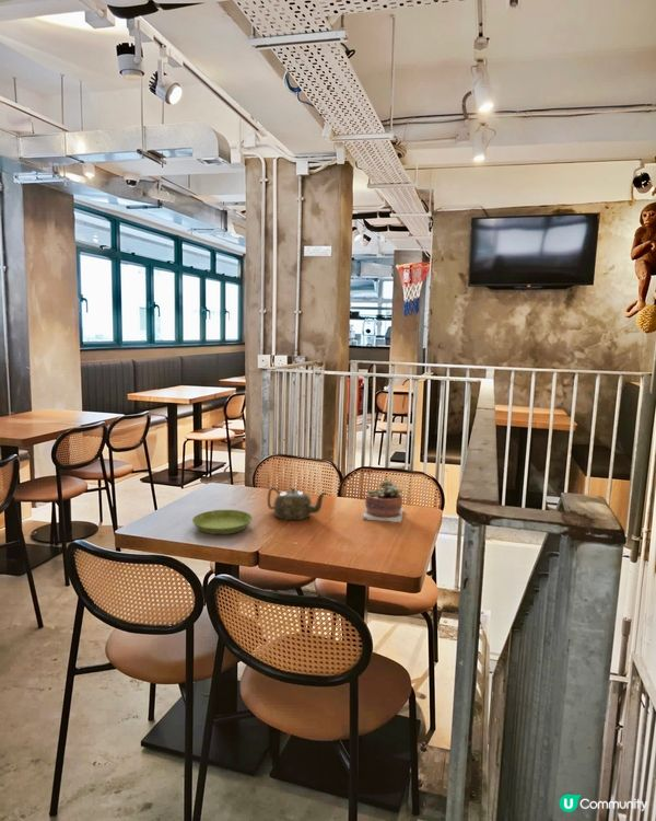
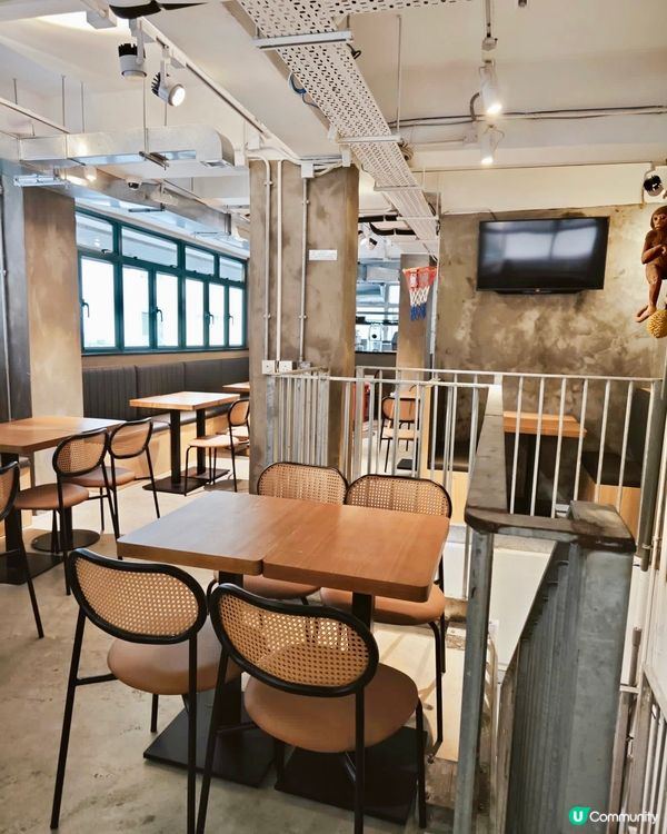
- saucer [191,509,254,535]
- succulent plant [361,478,405,523]
- teapot [267,486,328,521]
